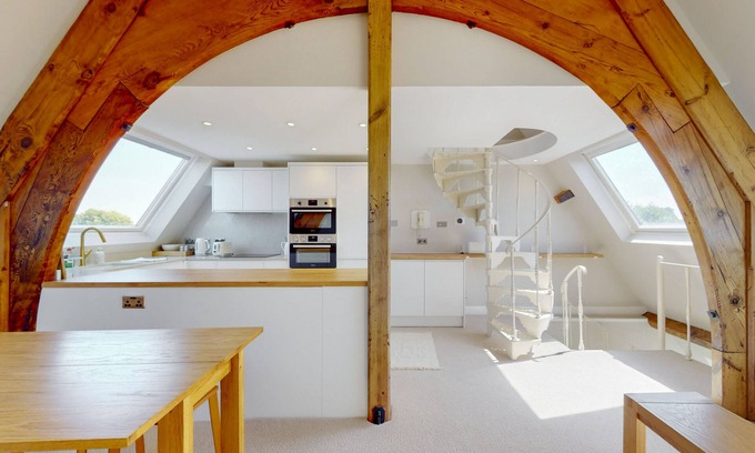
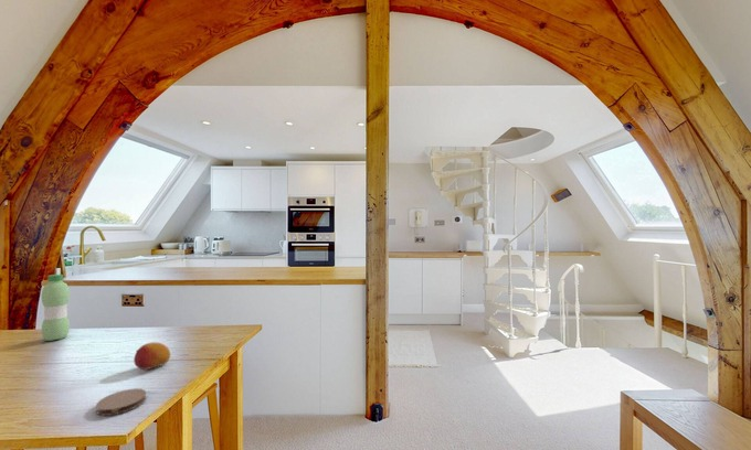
+ water bottle [41,274,71,342]
+ coaster [95,387,147,417]
+ fruit [133,342,171,371]
